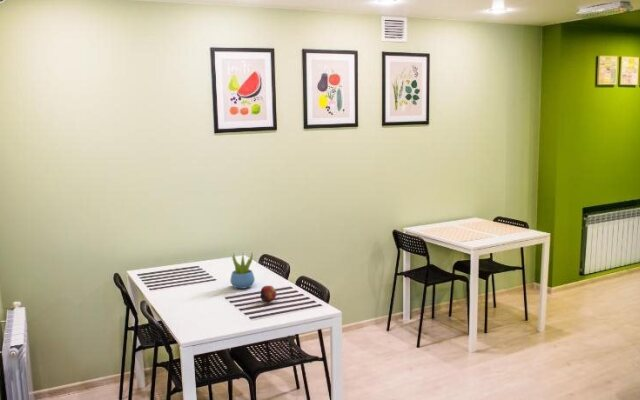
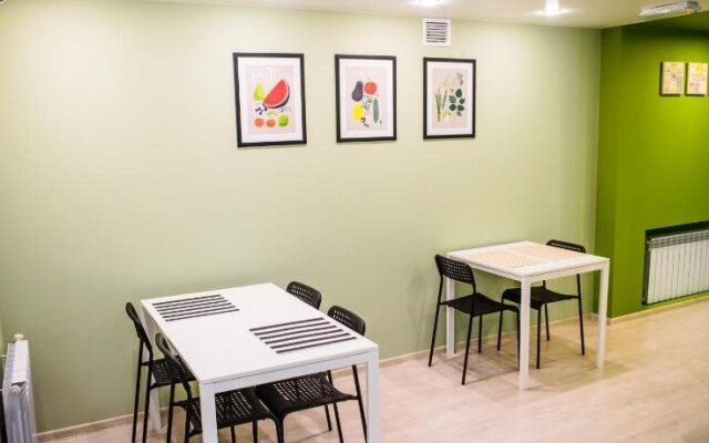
- fruit [259,285,278,303]
- succulent plant [229,253,256,290]
